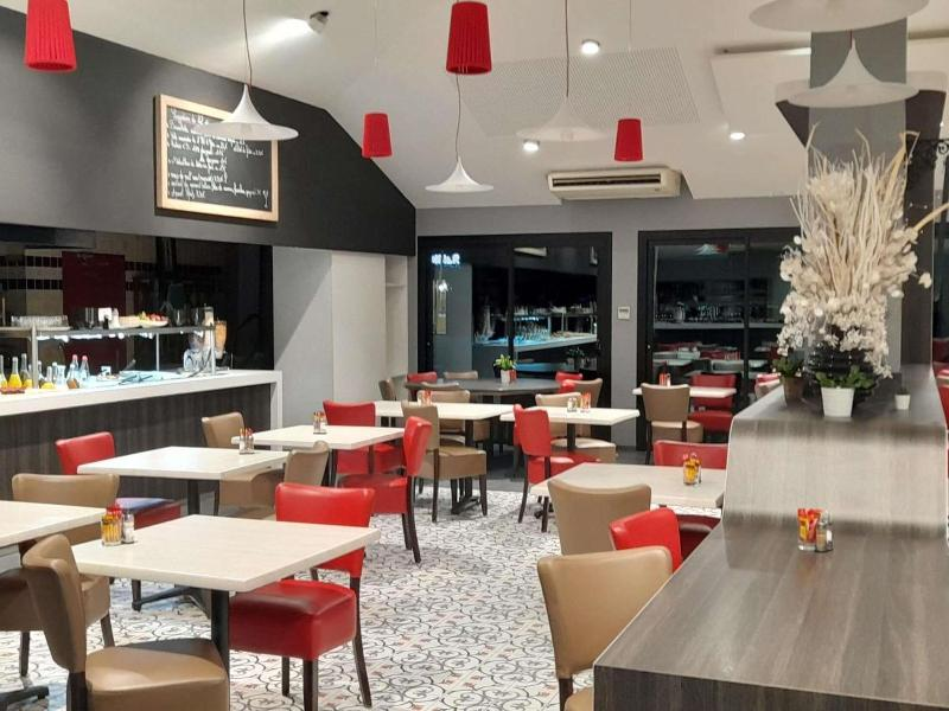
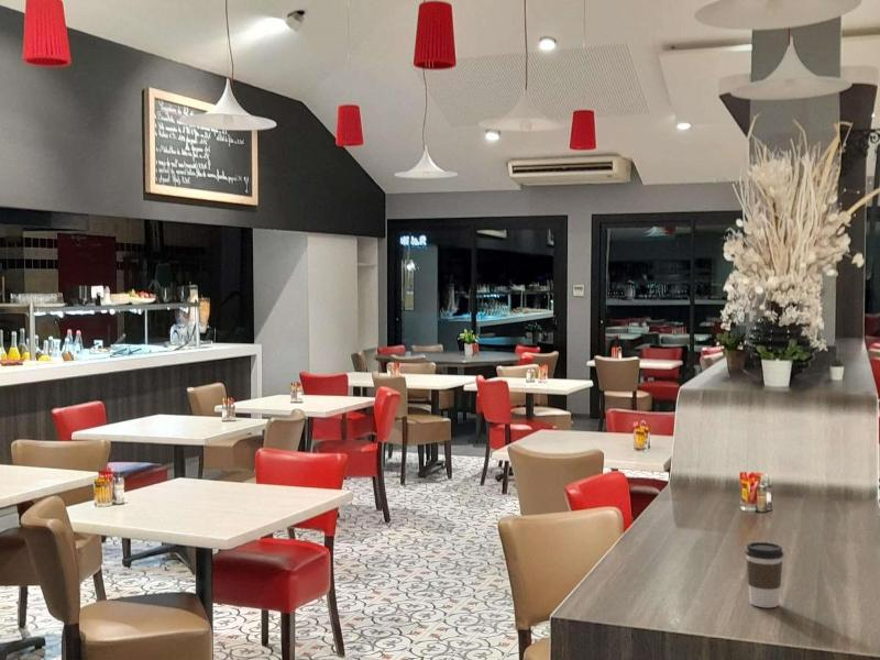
+ coffee cup [744,541,784,608]
